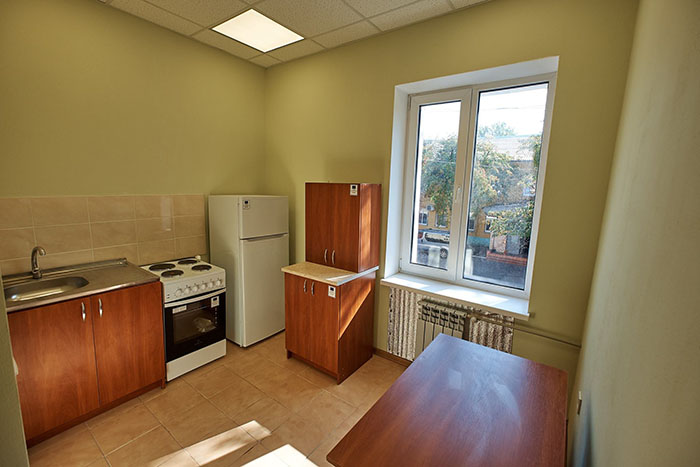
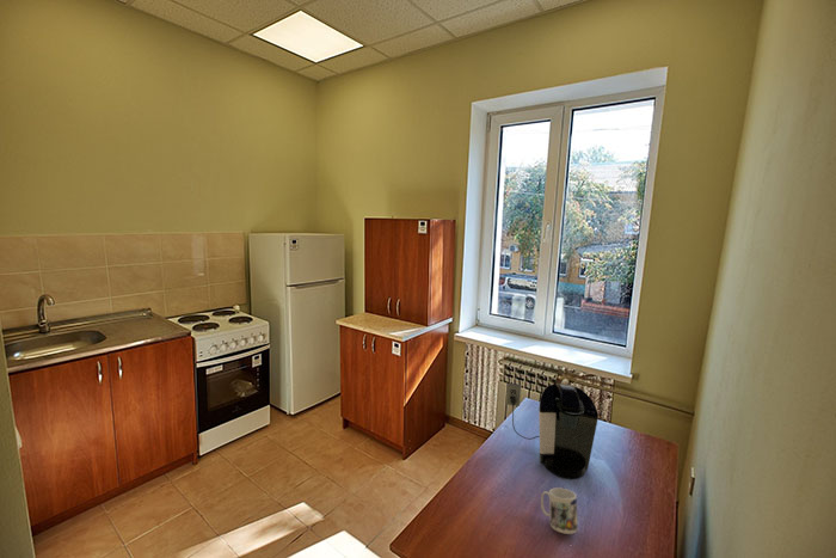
+ mug [540,486,579,535]
+ coffee maker [504,382,600,479]
